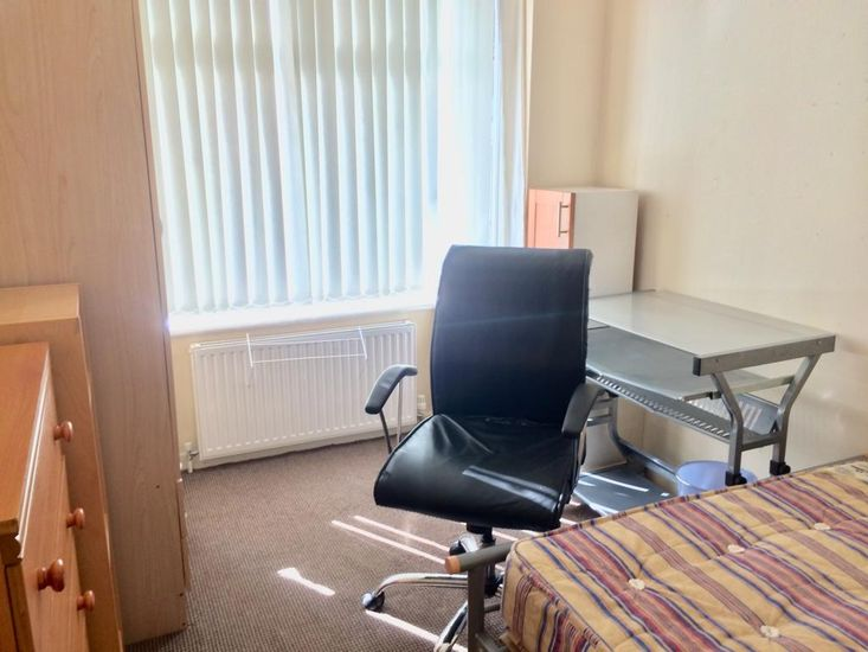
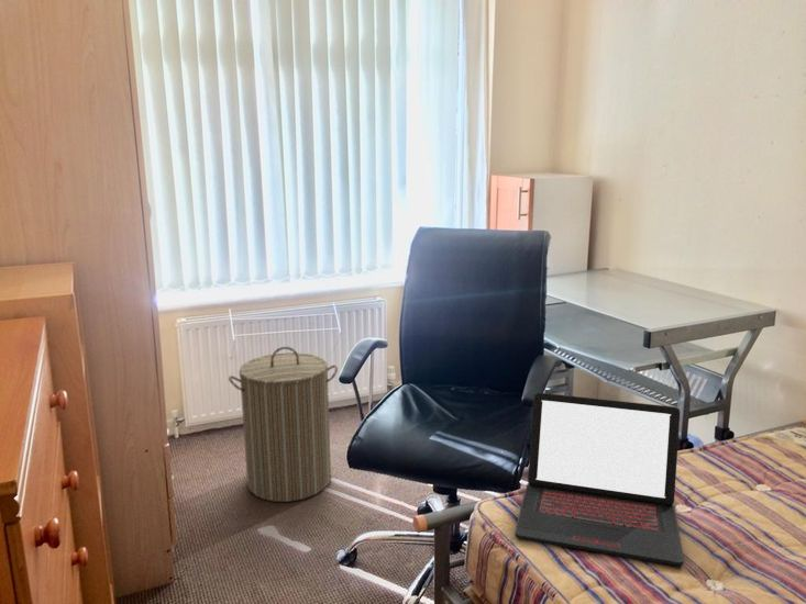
+ laptop [514,392,685,567]
+ laundry hamper [228,346,339,503]
